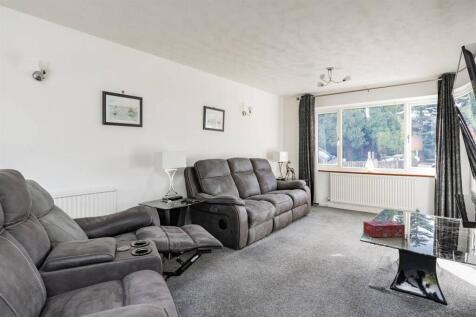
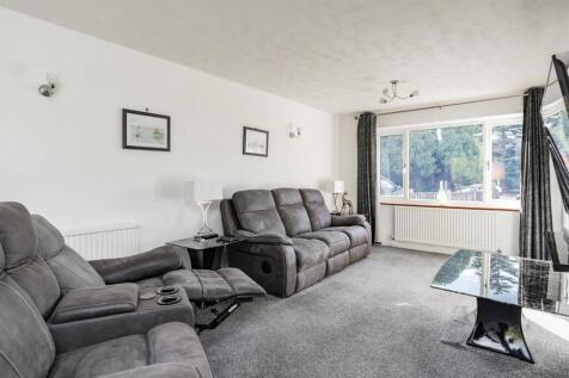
- tissue box [362,220,406,238]
